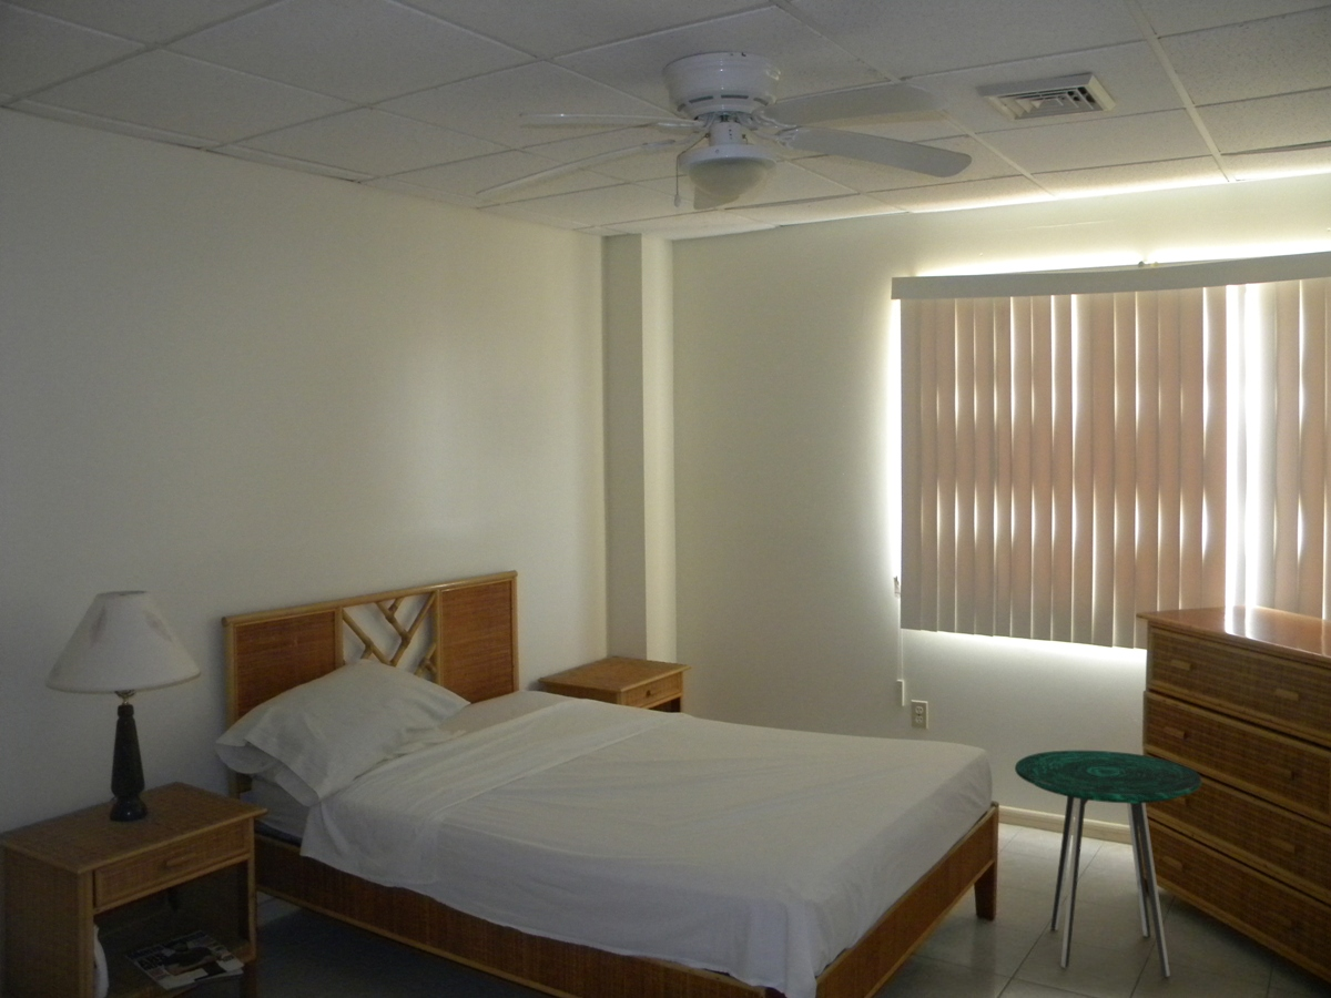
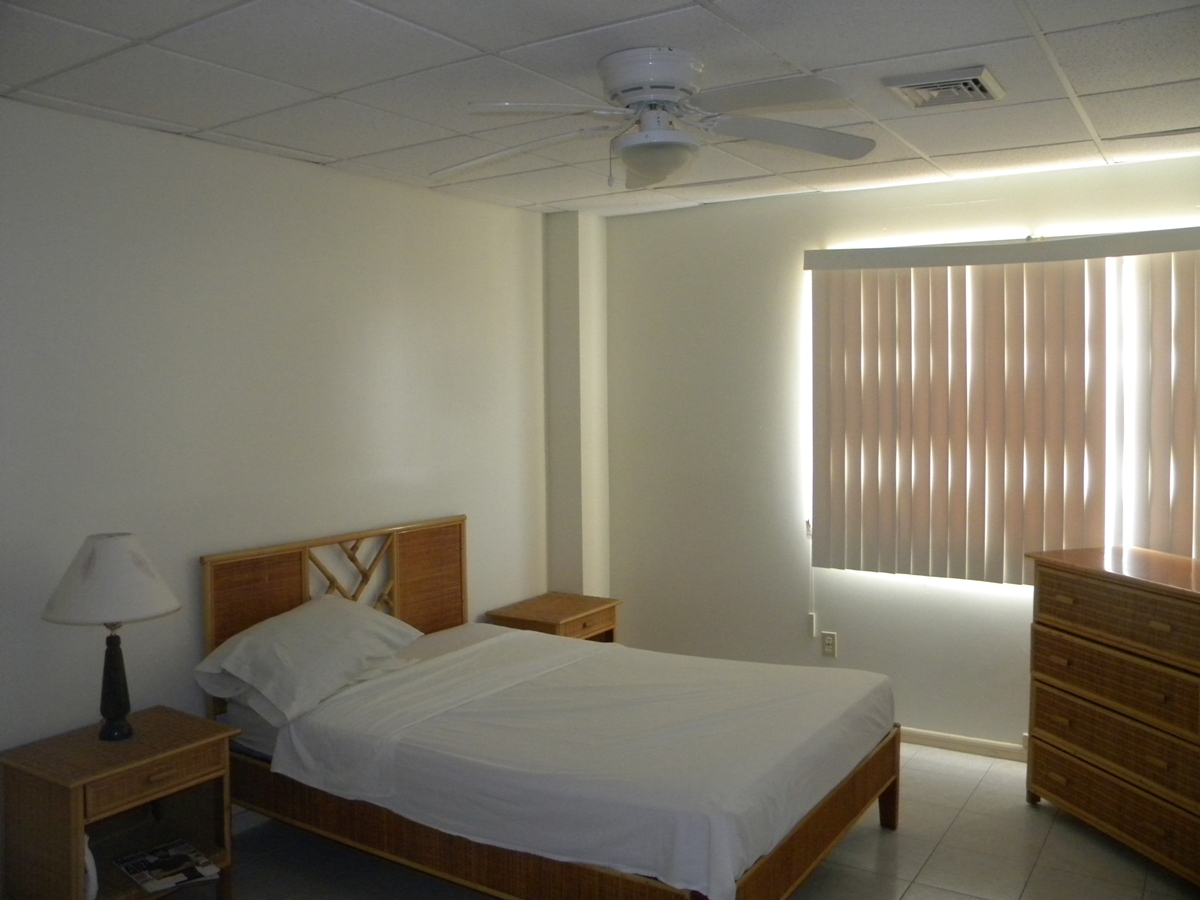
- side table [1014,750,1202,978]
